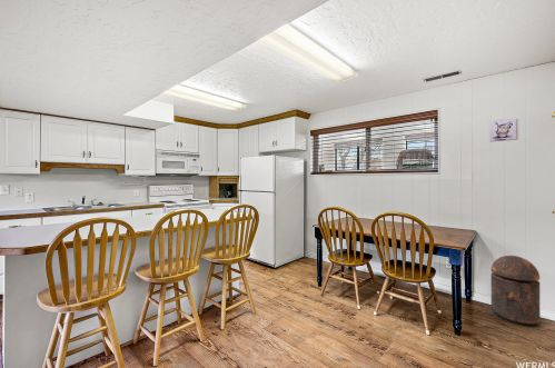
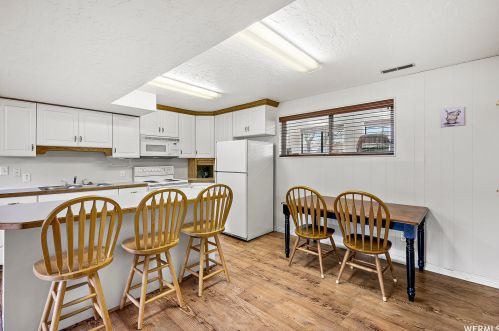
- trash can [490,255,541,327]
